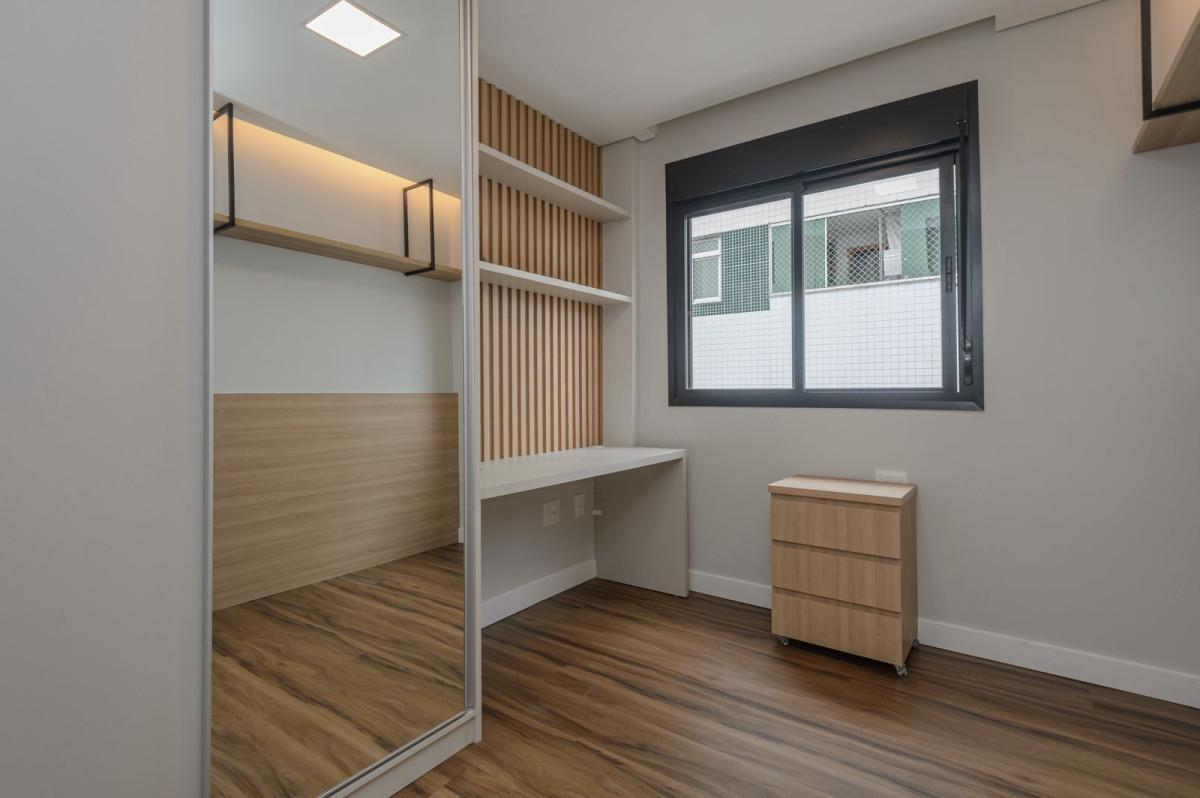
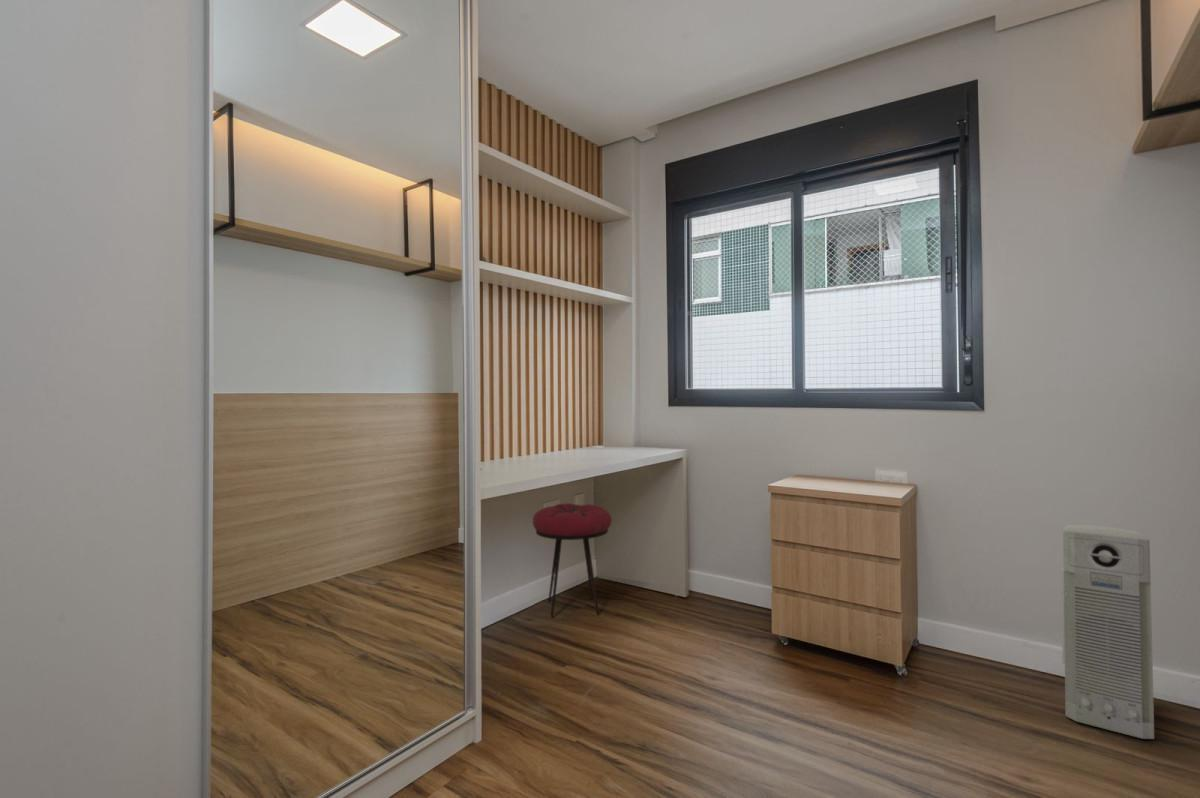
+ stool [532,502,613,618]
+ air purifier [1060,524,1155,740]
